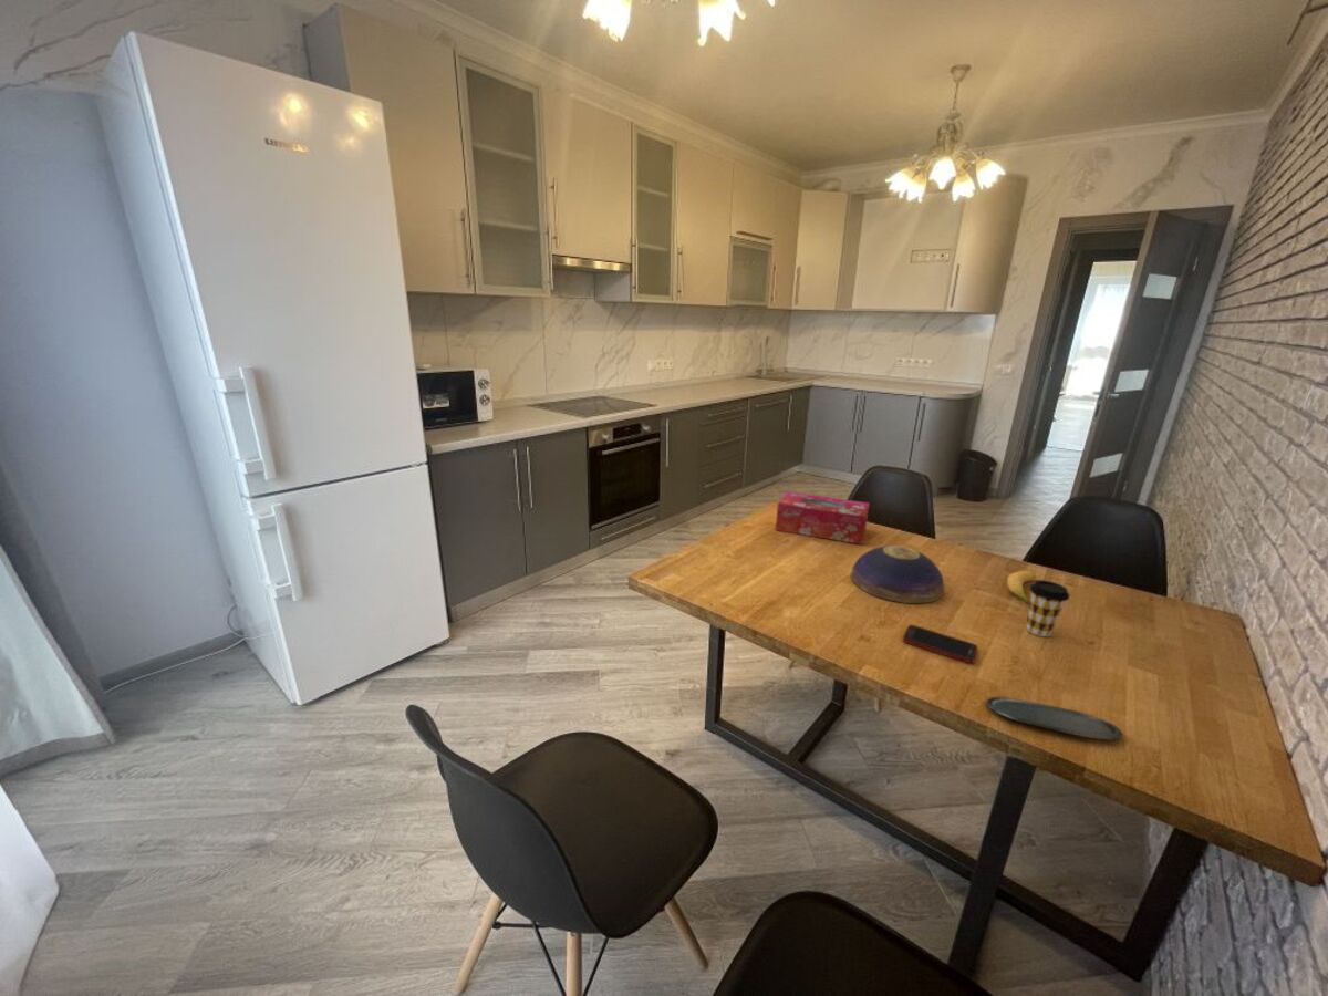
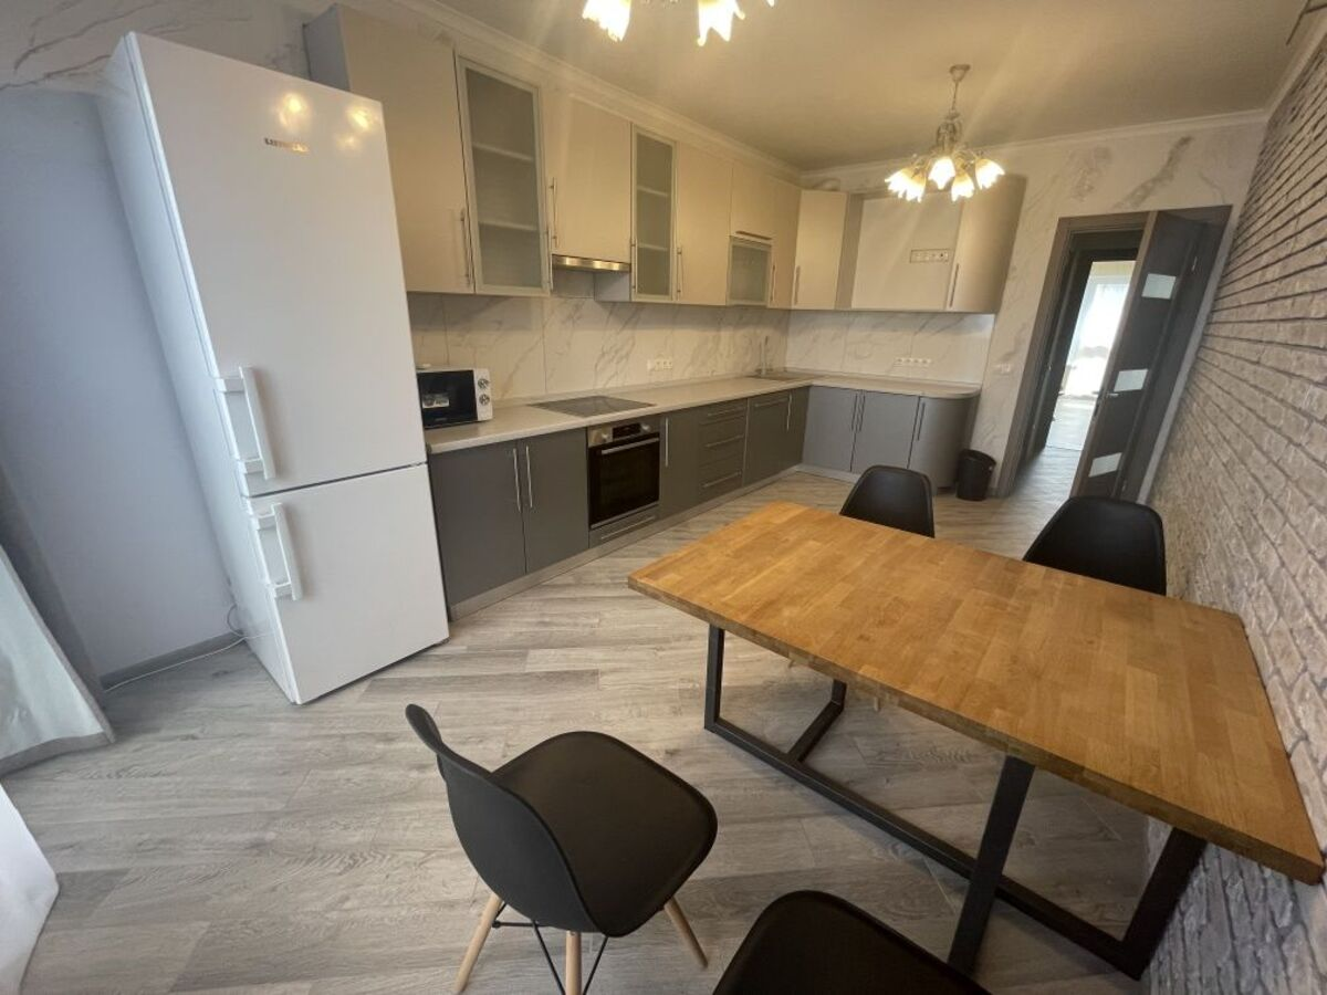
- tissue box [775,490,871,546]
- cell phone [902,624,978,664]
- banana [1006,570,1037,605]
- coffee cup [1025,579,1070,637]
- decorative bowl [850,544,945,604]
- oval tray [985,696,1123,740]
